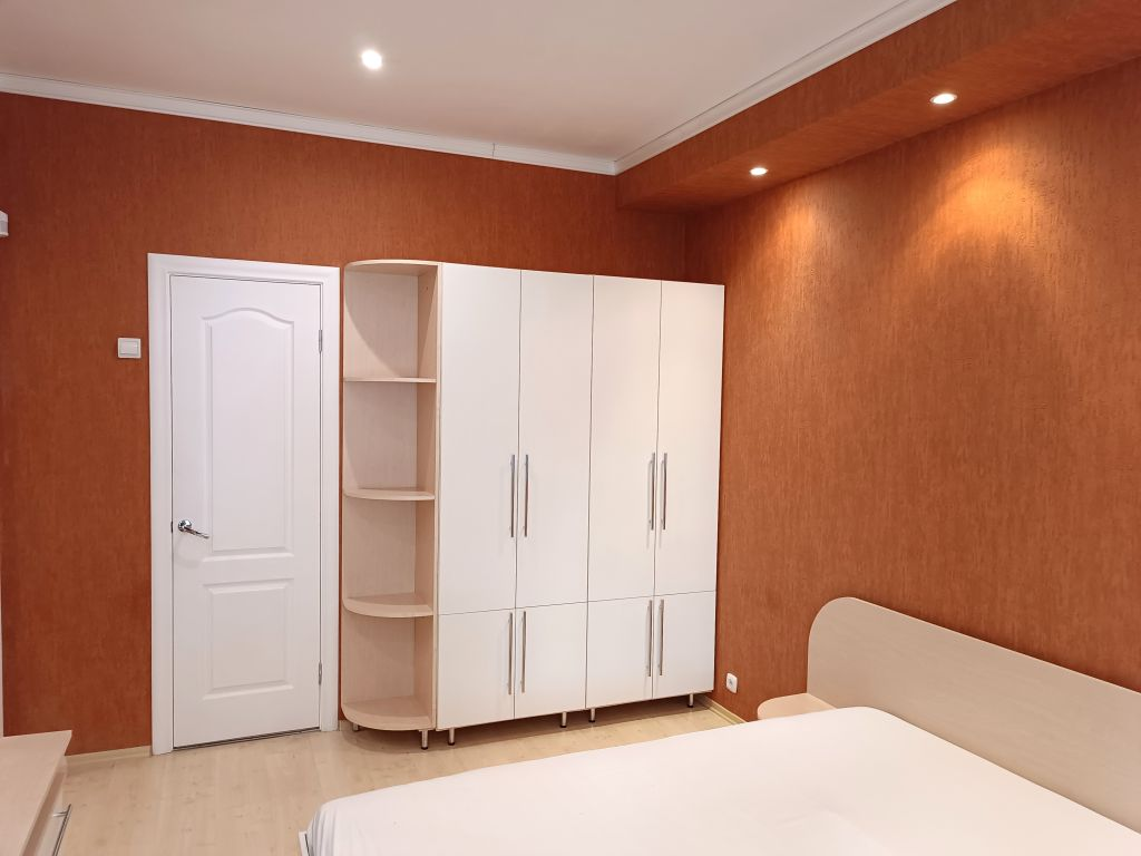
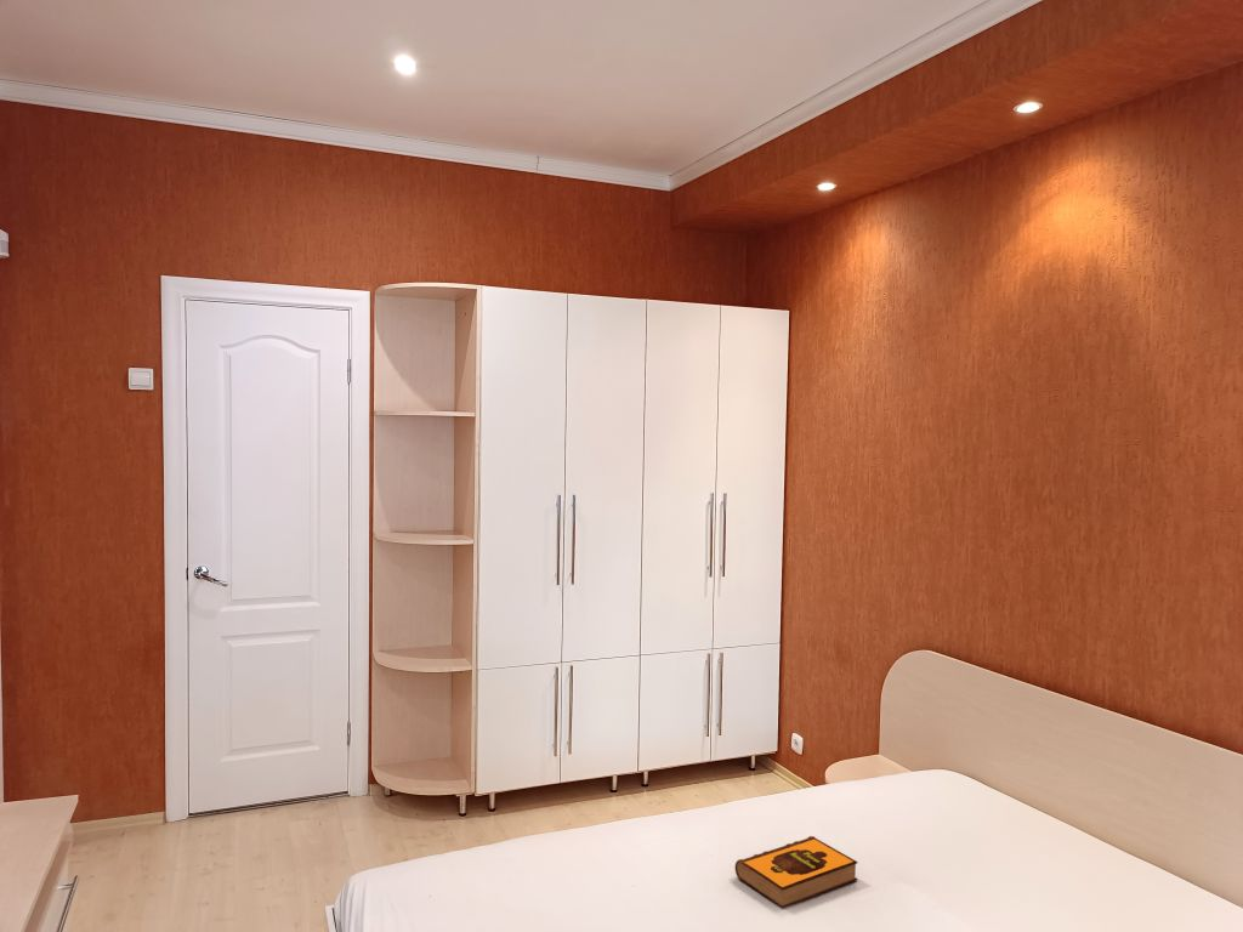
+ hardback book [734,835,859,910]
